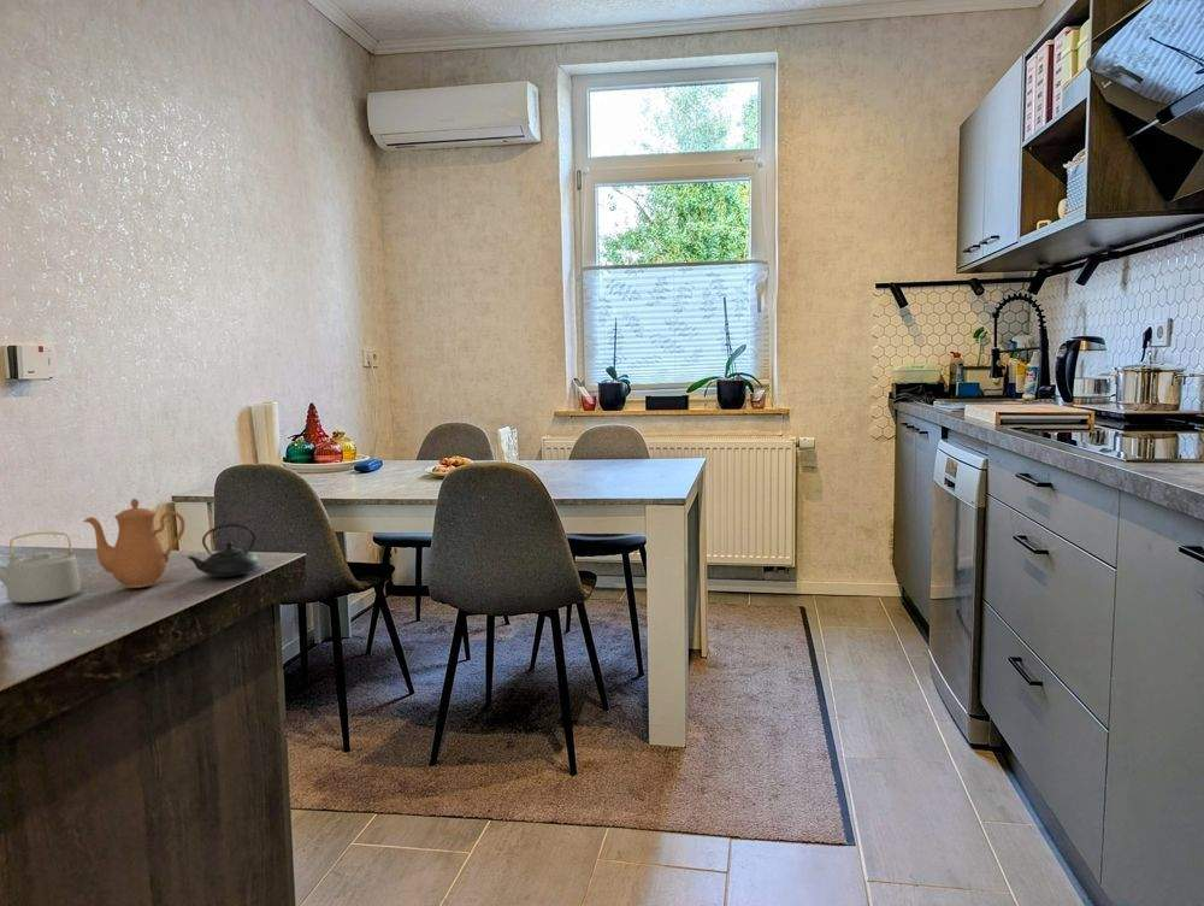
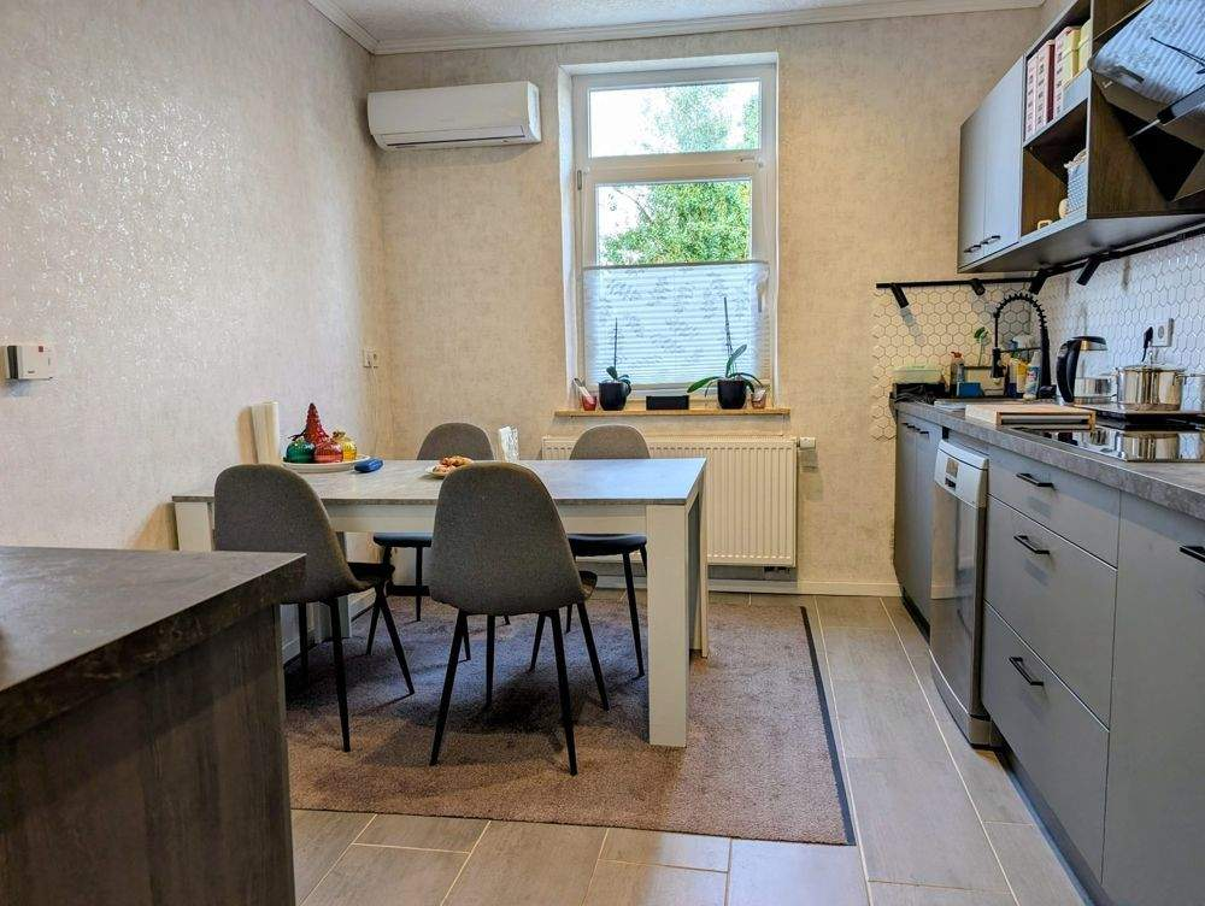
- teapot [0,498,262,604]
